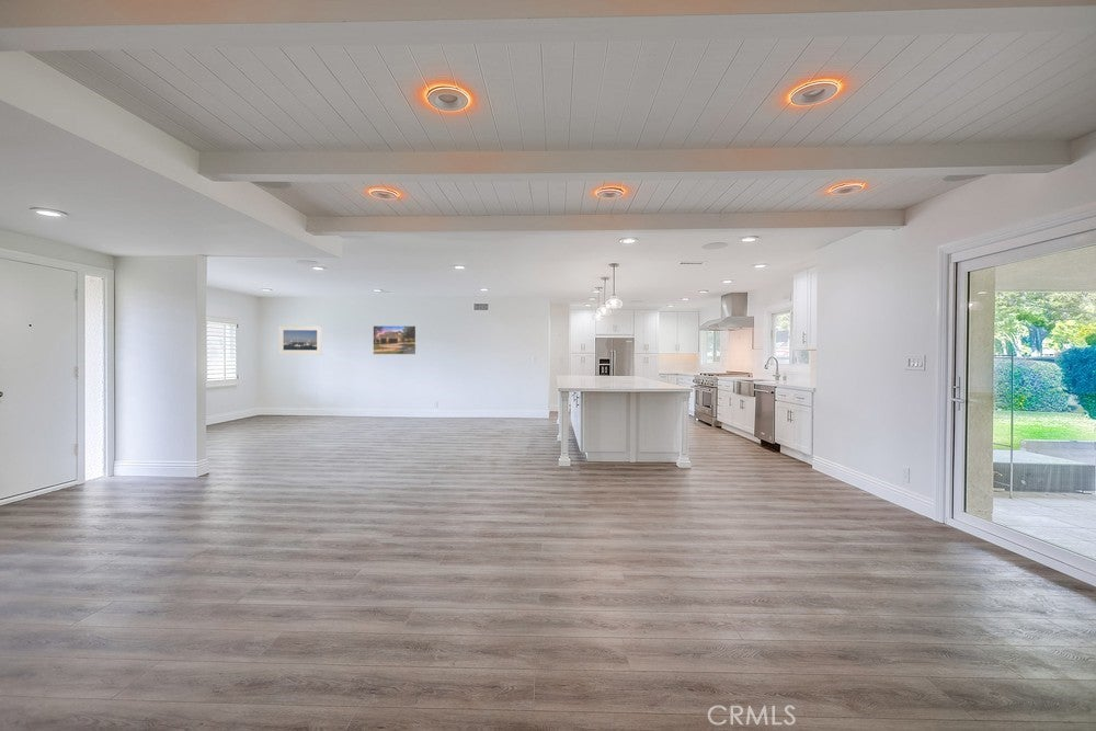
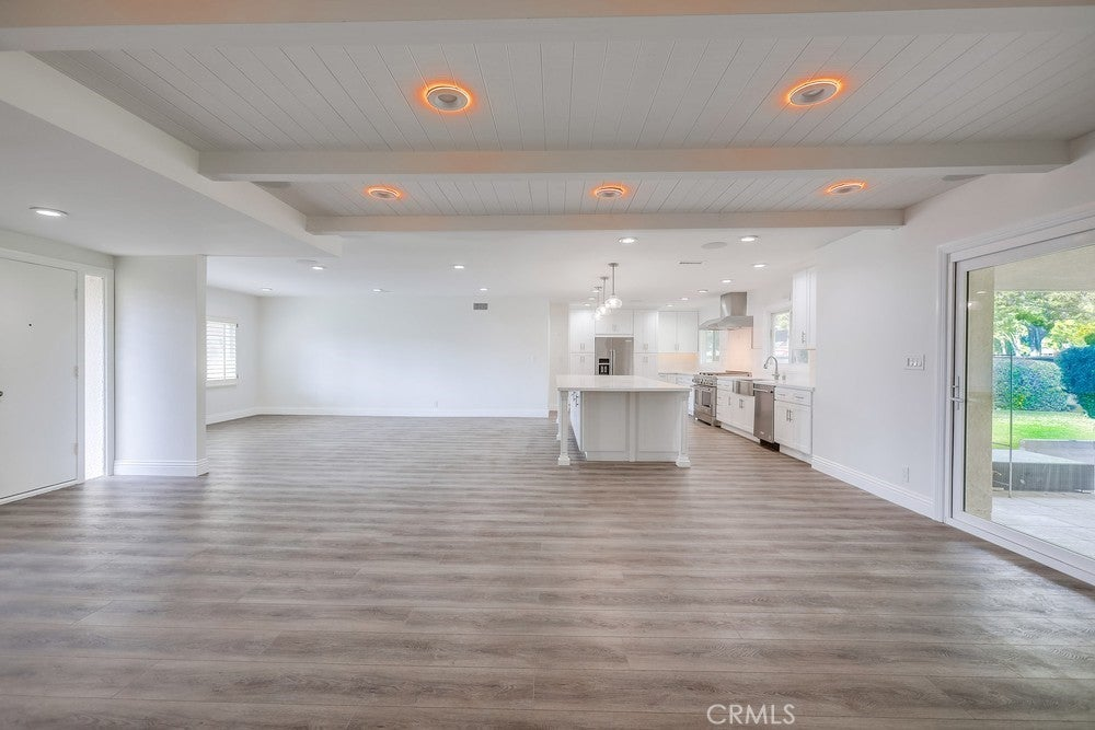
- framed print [372,324,418,355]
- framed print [278,324,322,355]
